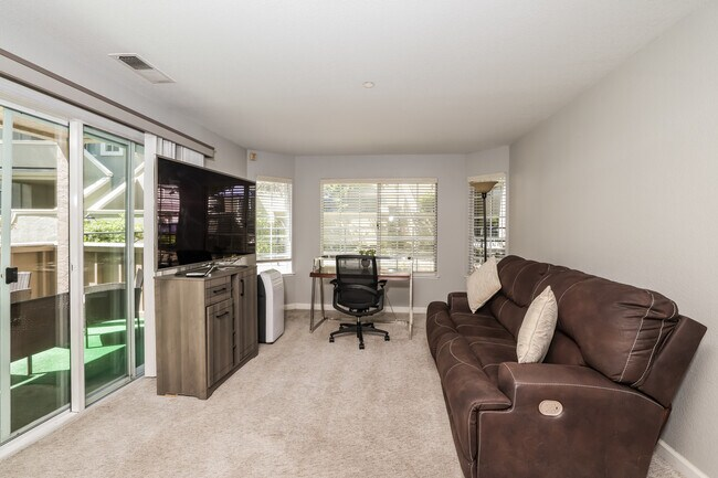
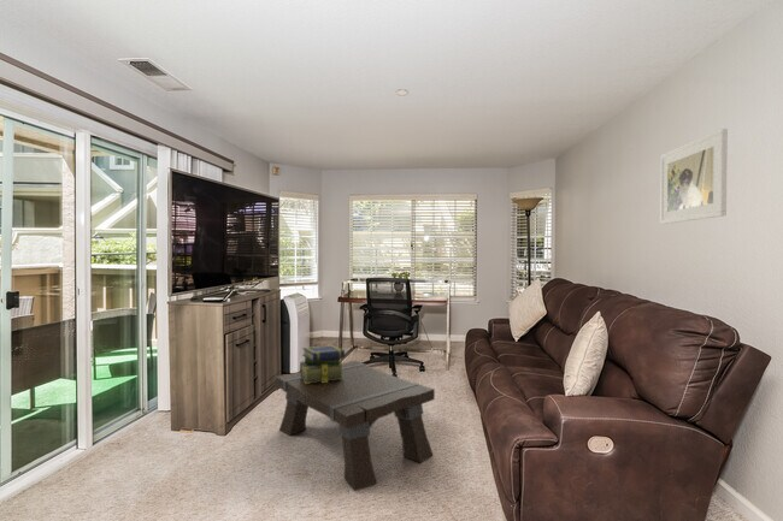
+ stack of books [299,344,346,384]
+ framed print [659,128,729,225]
+ coffee table [275,360,436,492]
